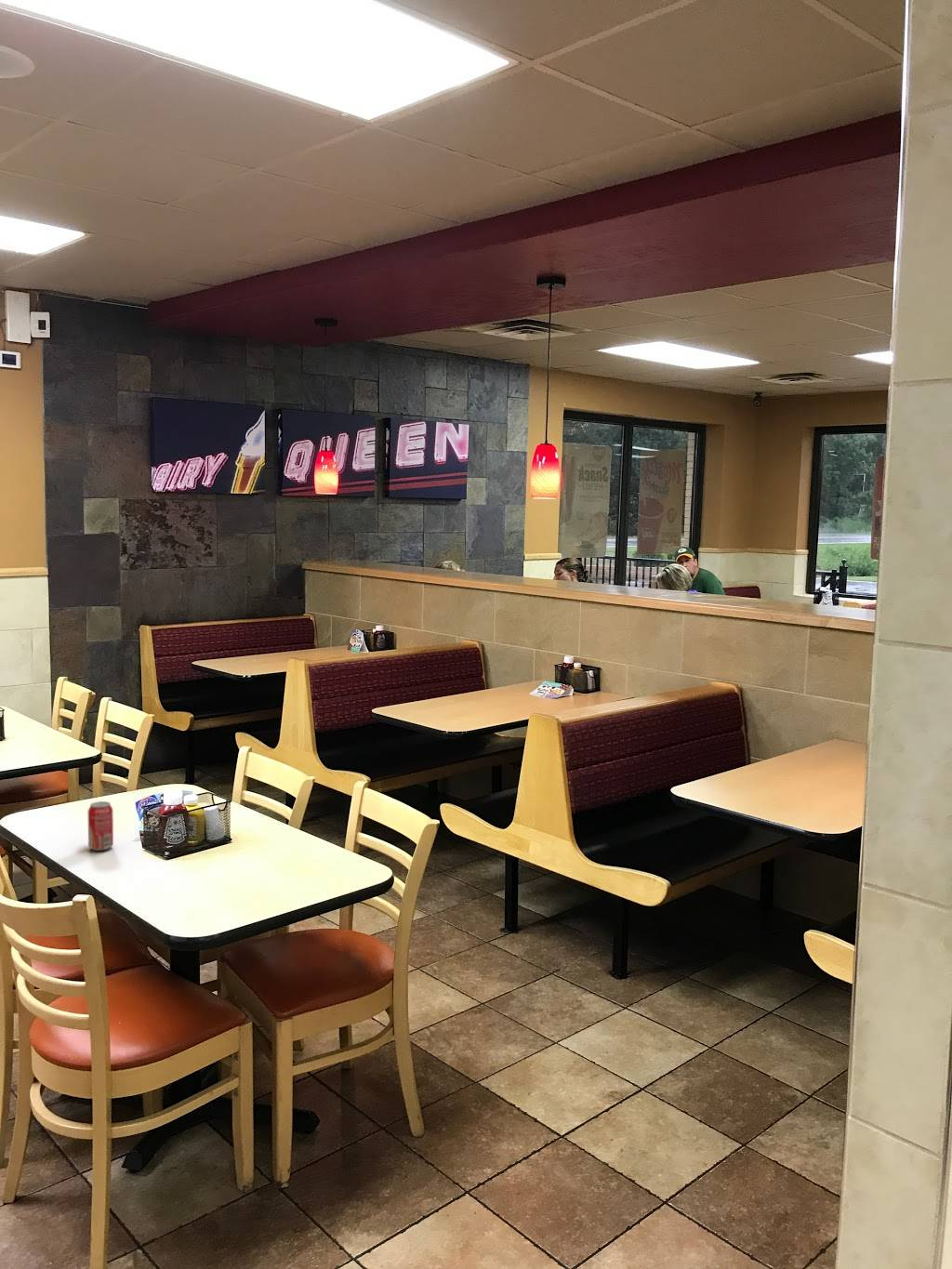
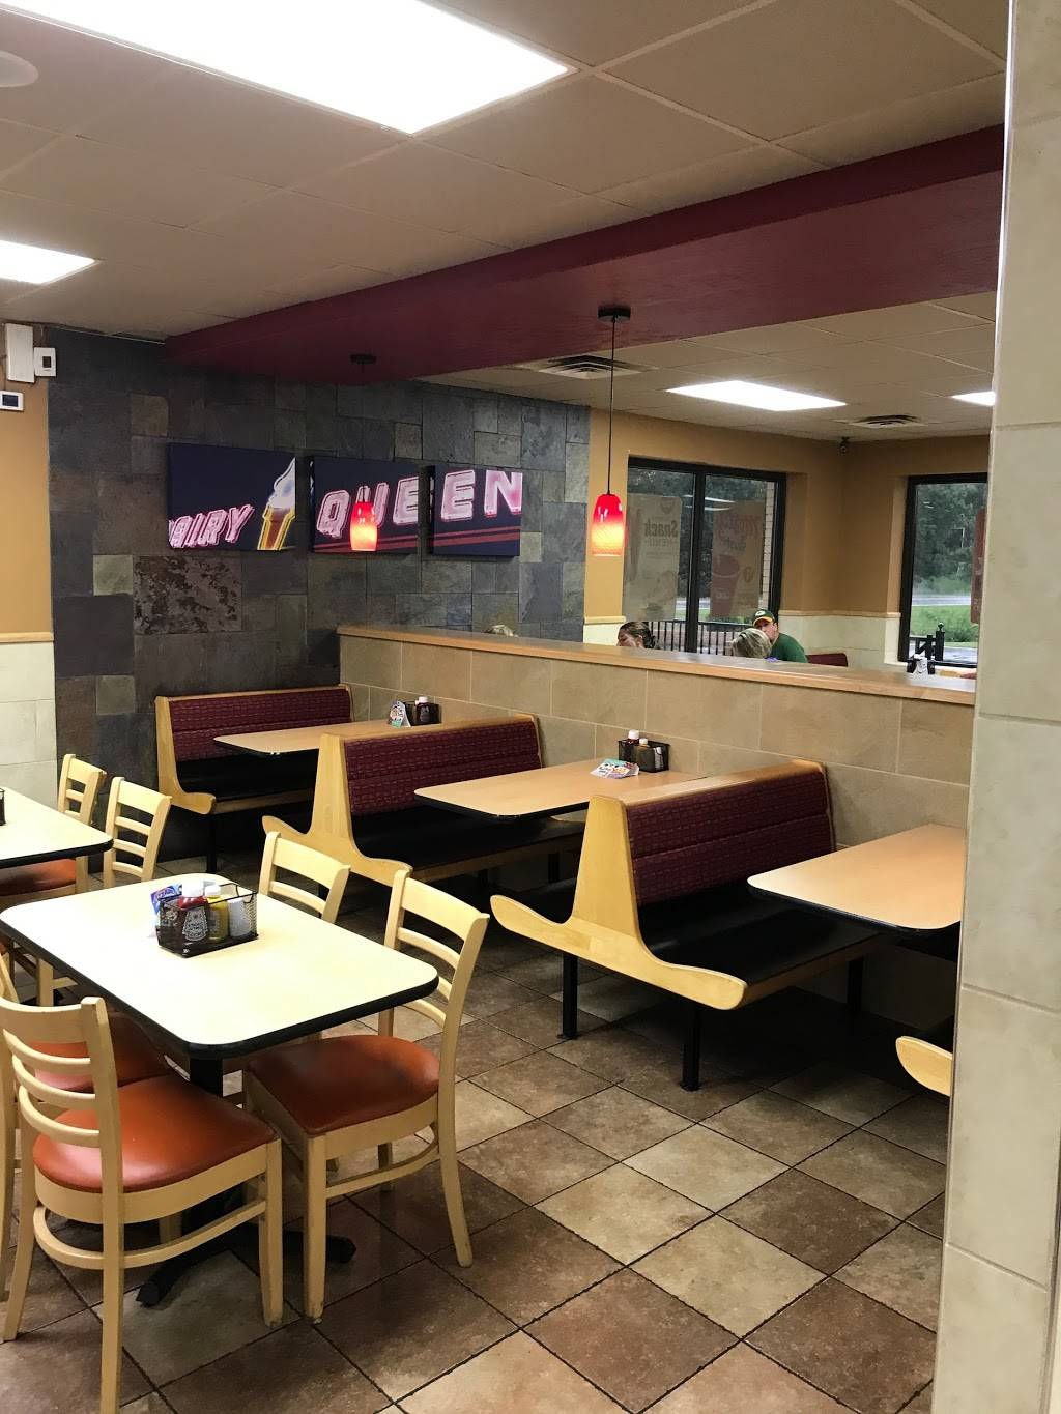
- beverage can [87,800,114,852]
